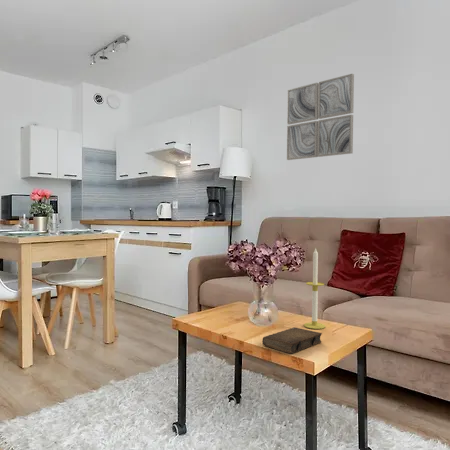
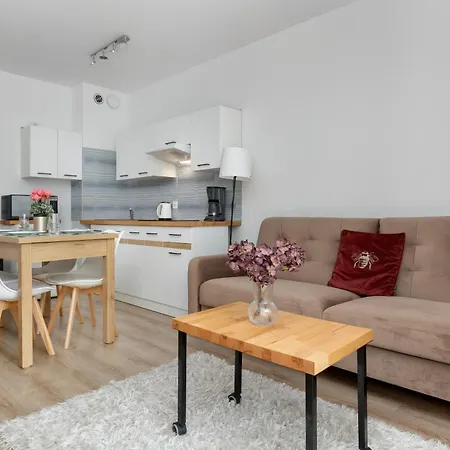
- book [261,326,323,354]
- wall art [286,73,355,161]
- candle [303,248,326,330]
